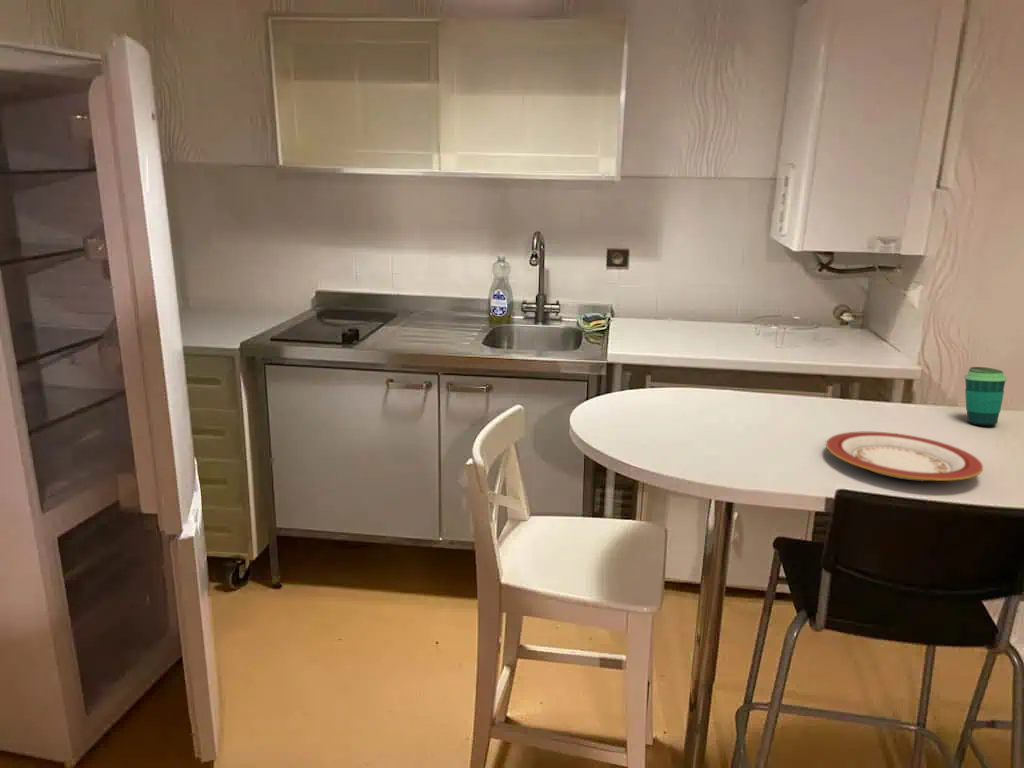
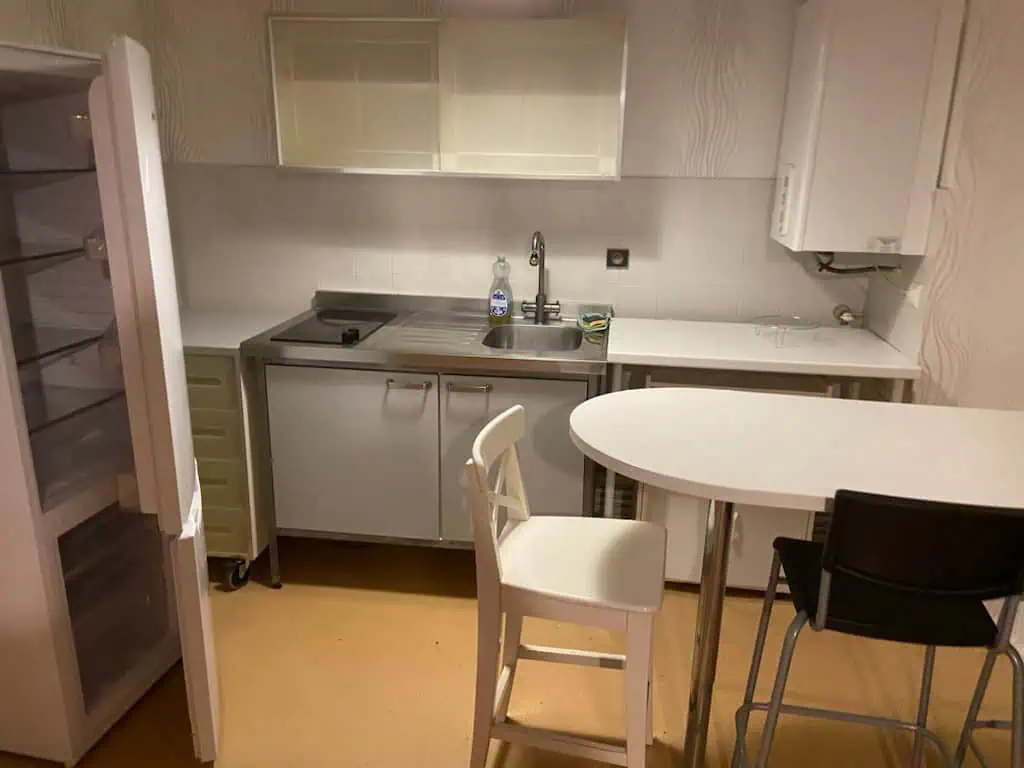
- cup [963,366,1008,427]
- plate [825,431,984,482]
